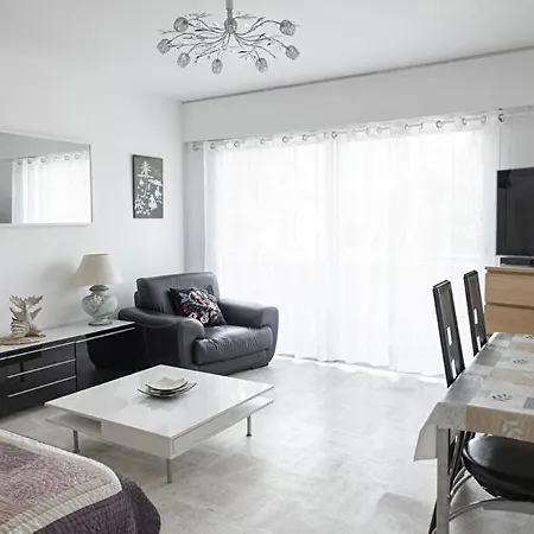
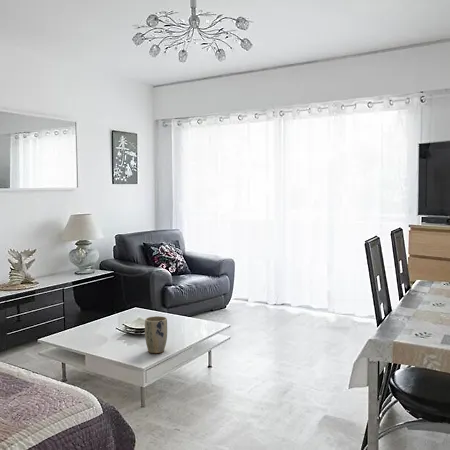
+ plant pot [144,315,168,354]
